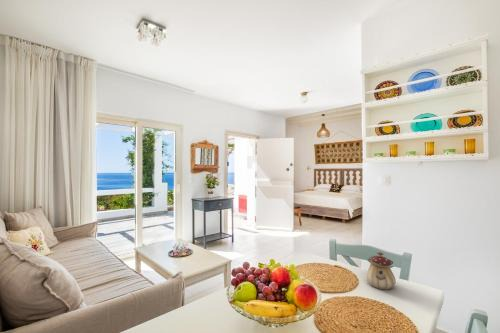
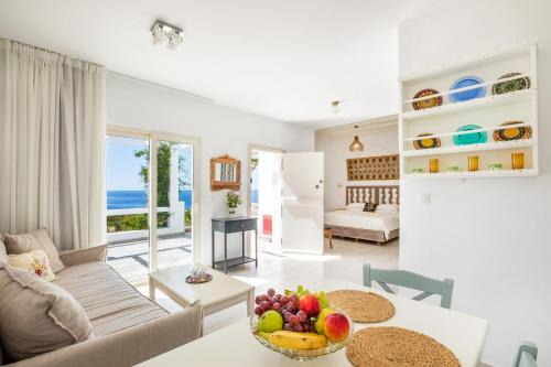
- teapot [365,251,397,291]
